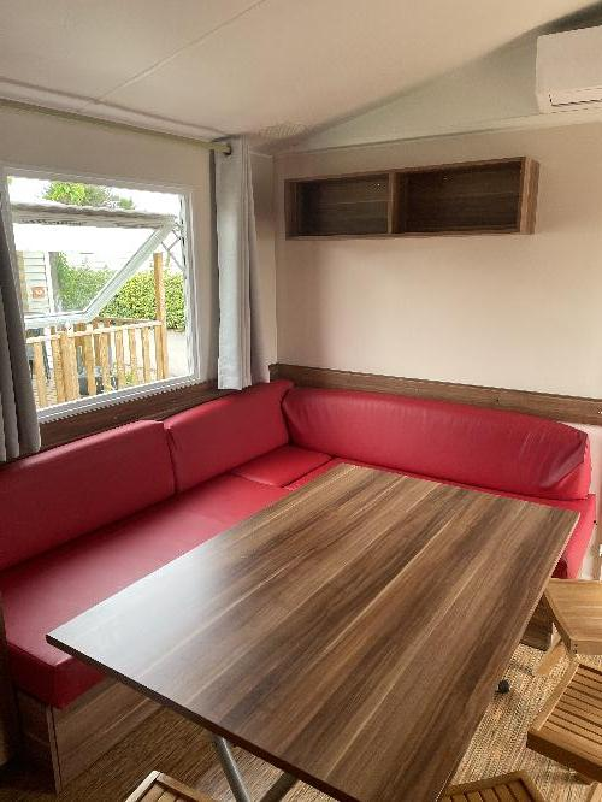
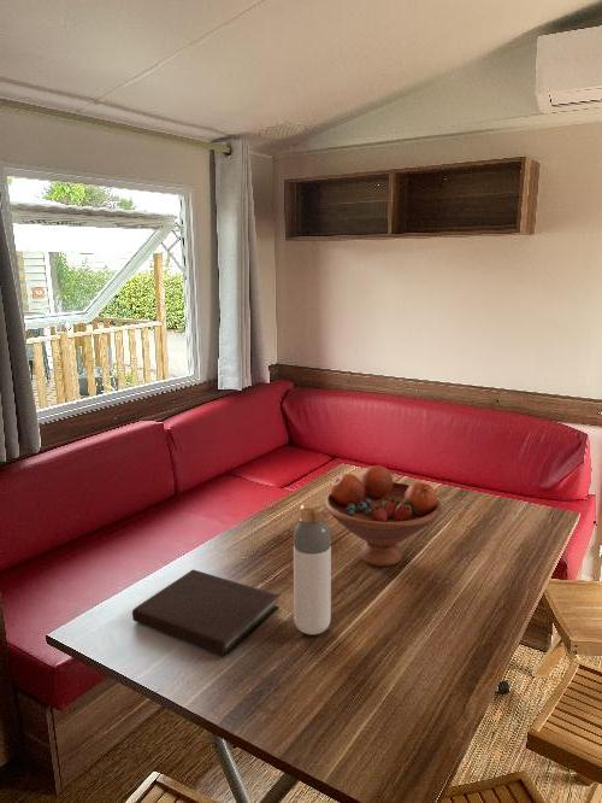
+ bottle [293,502,332,635]
+ notebook [131,568,281,657]
+ fruit bowl [324,464,443,567]
